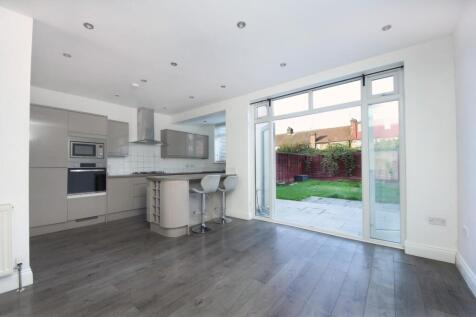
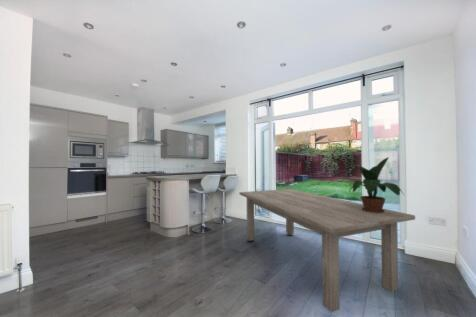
+ dining table [238,188,416,313]
+ potted plant [348,156,406,213]
